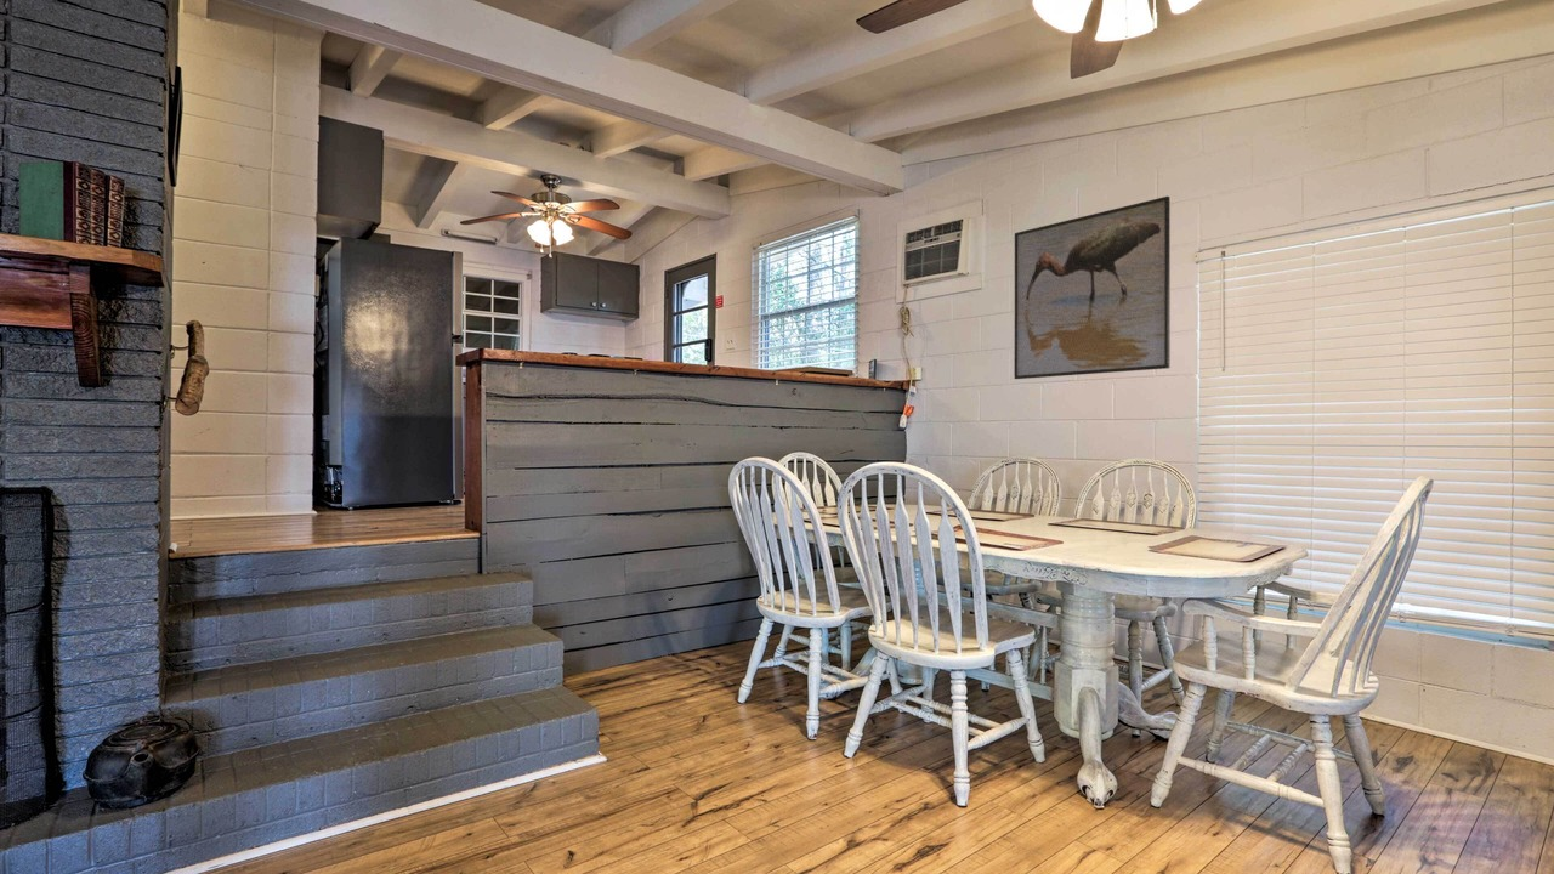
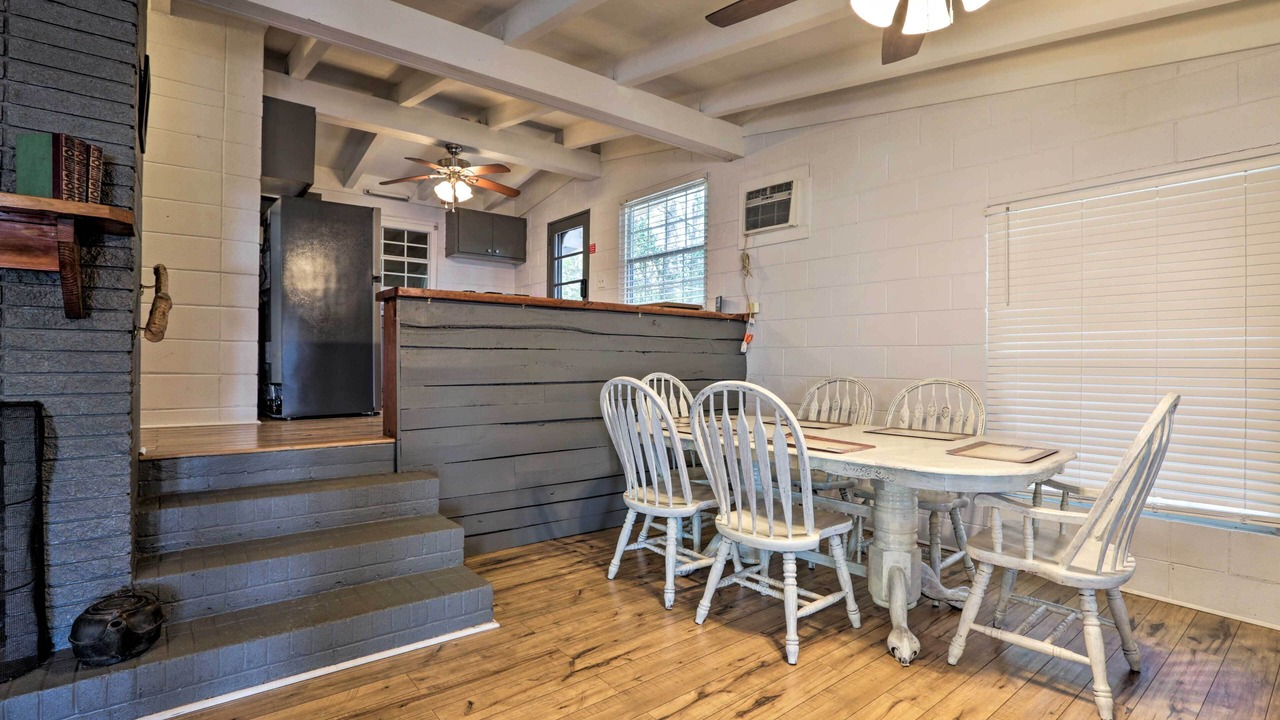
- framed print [1013,195,1172,380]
